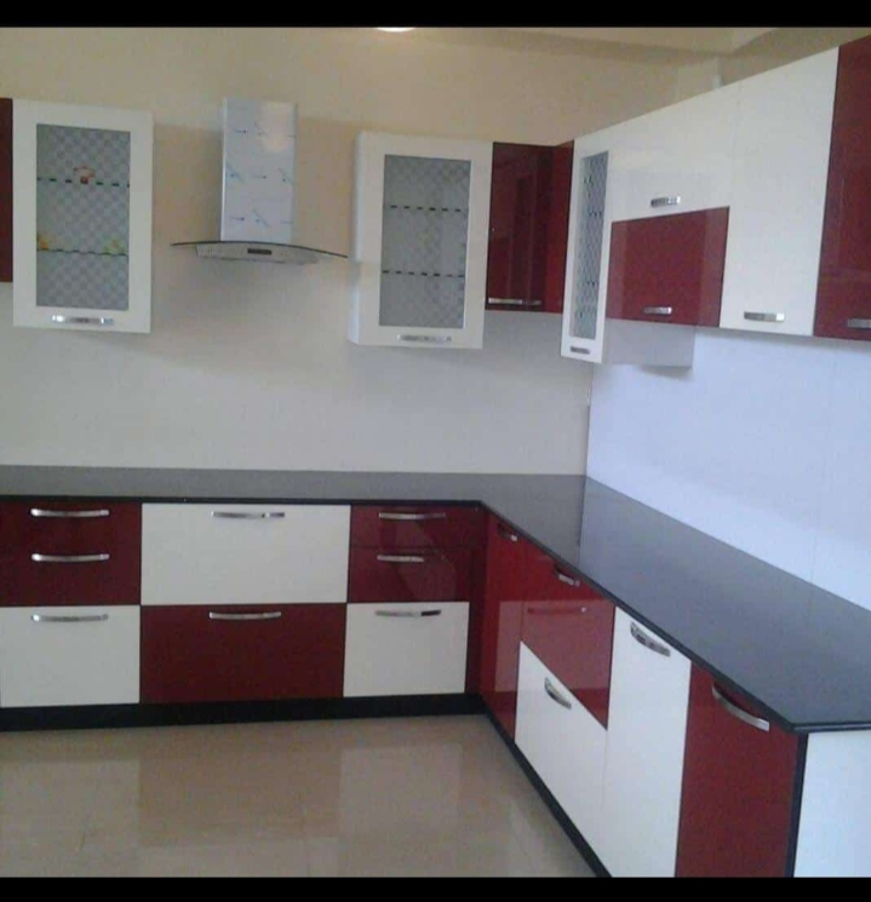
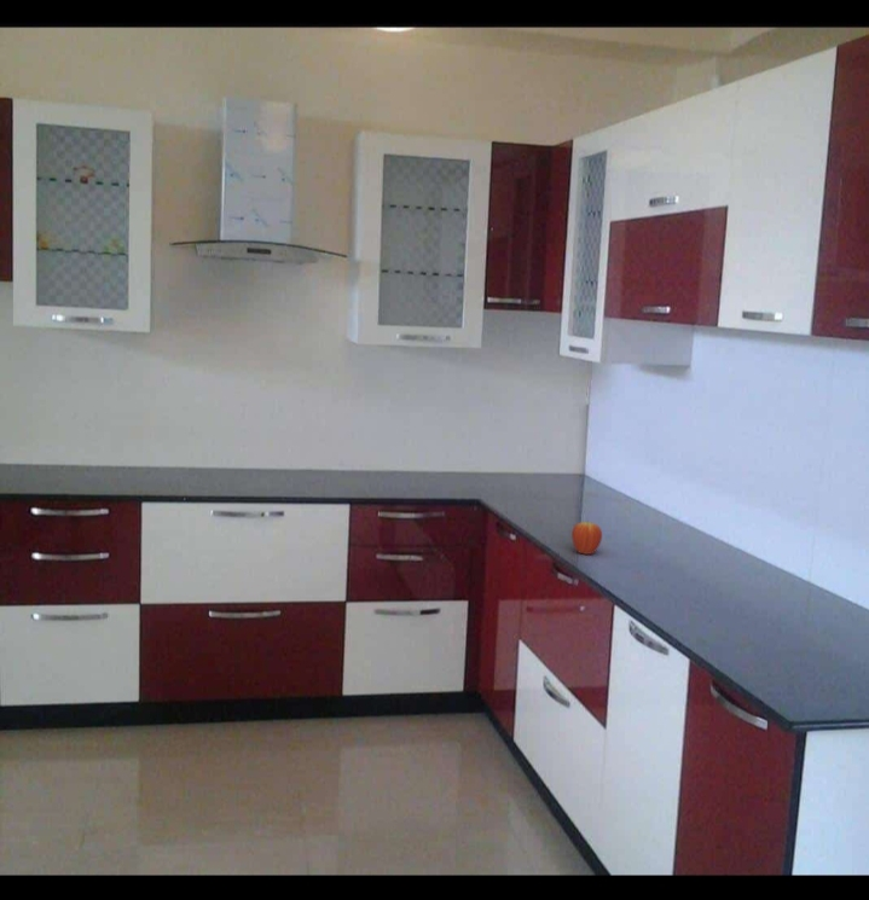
+ fruit [570,519,603,556]
